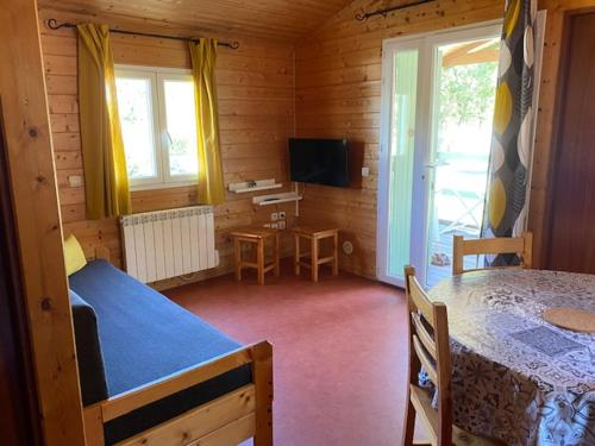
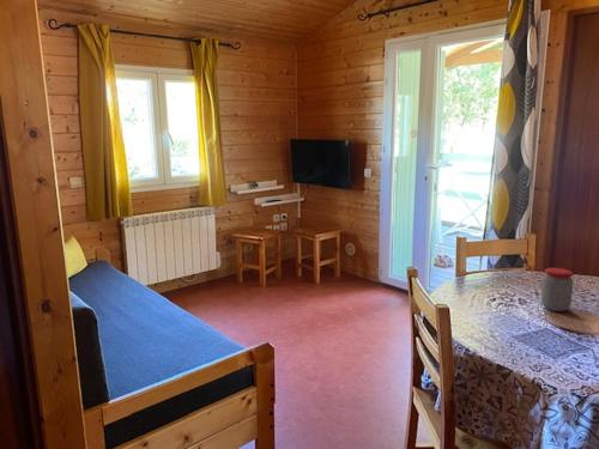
+ jar [540,267,575,313]
